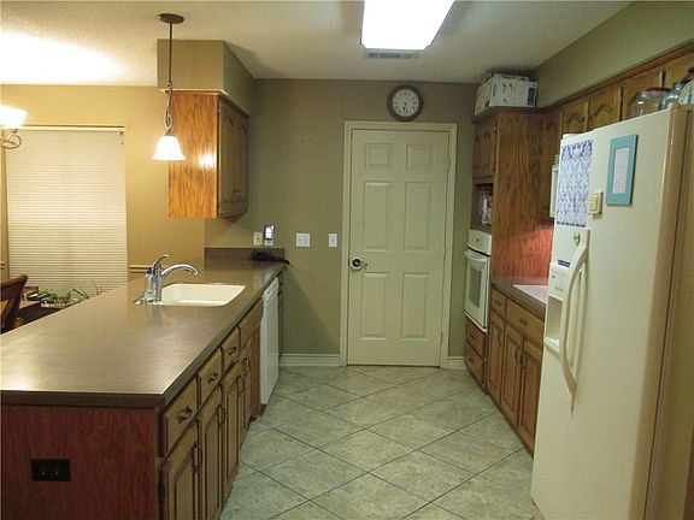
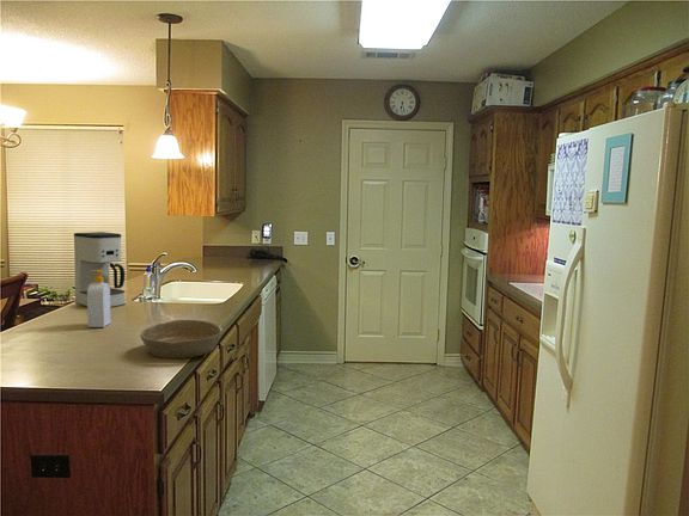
+ soap bottle [86,270,111,328]
+ coffee maker [73,231,126,308]
+ bowl [139,319,225,360]
